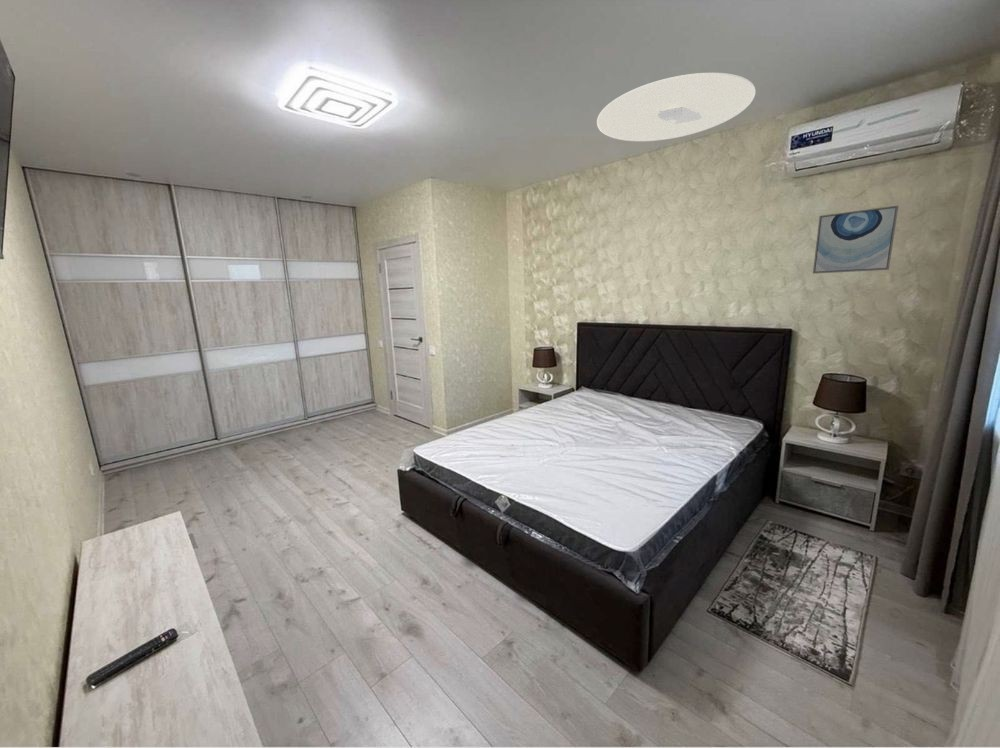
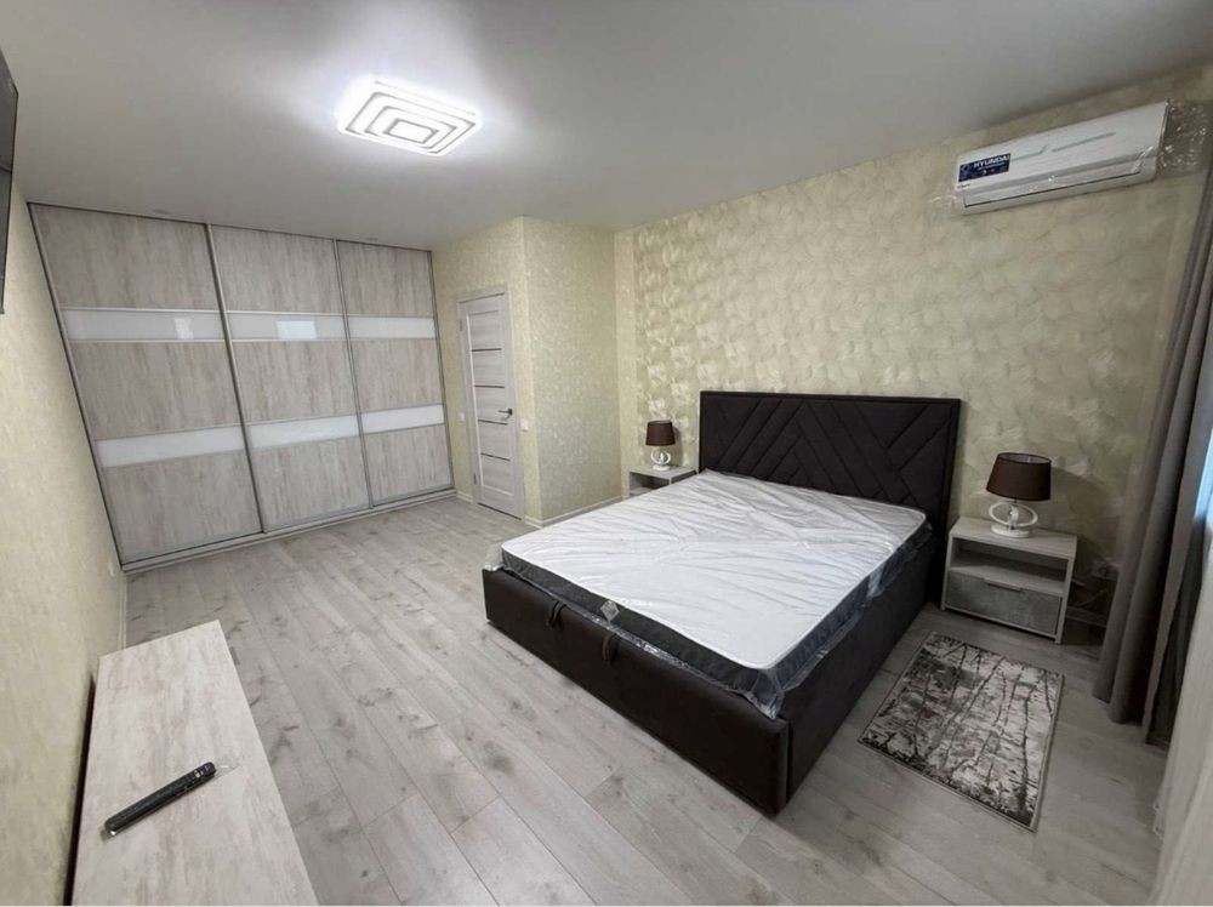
- ceiling lamp [596,72,757,142]
- wall art [812,205,900,275]
